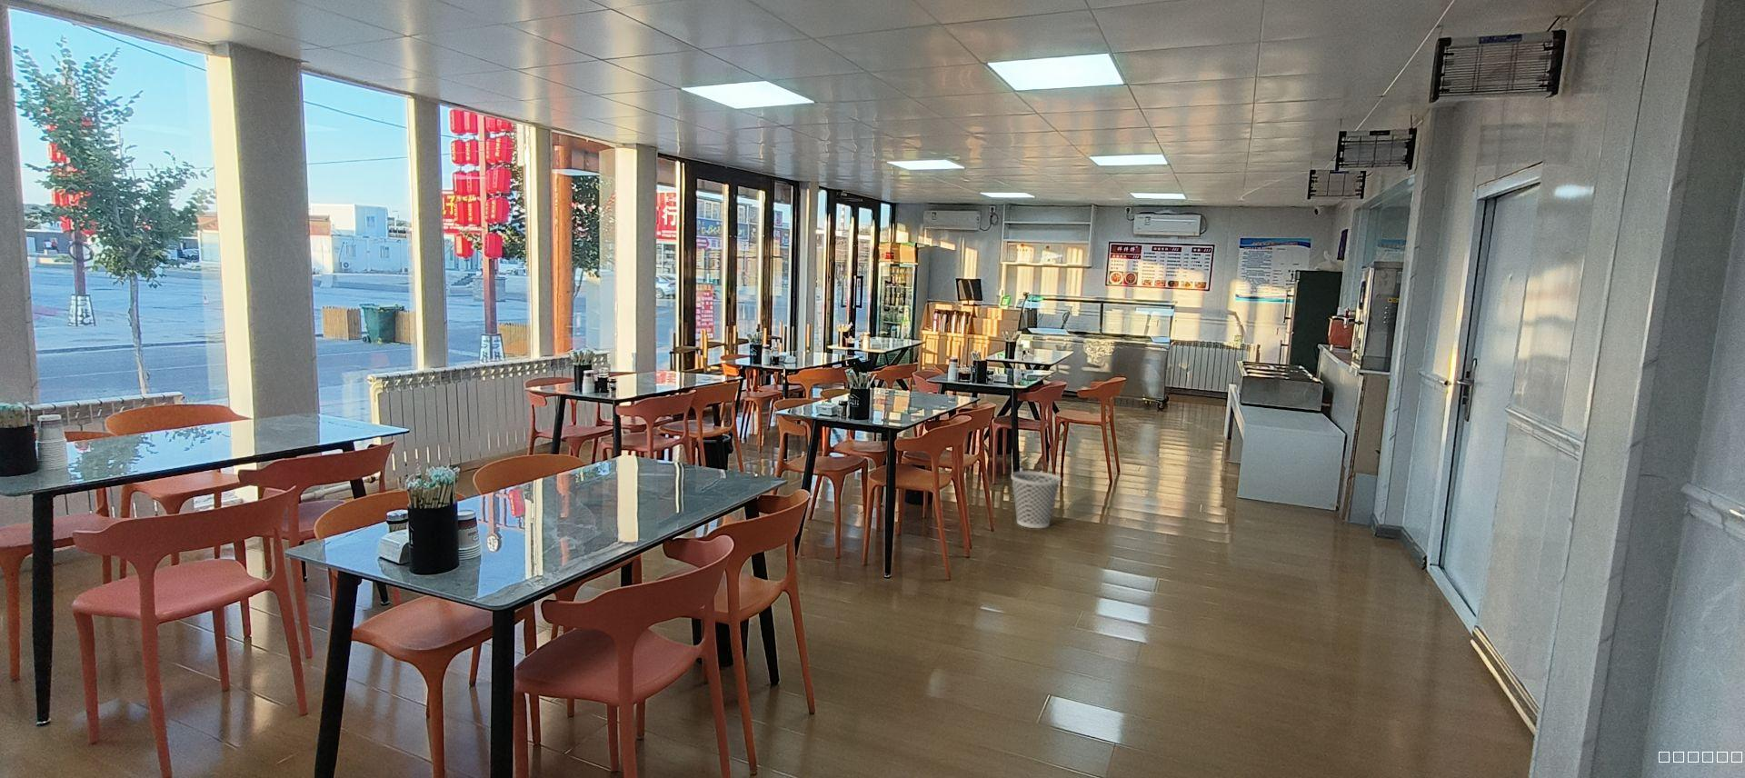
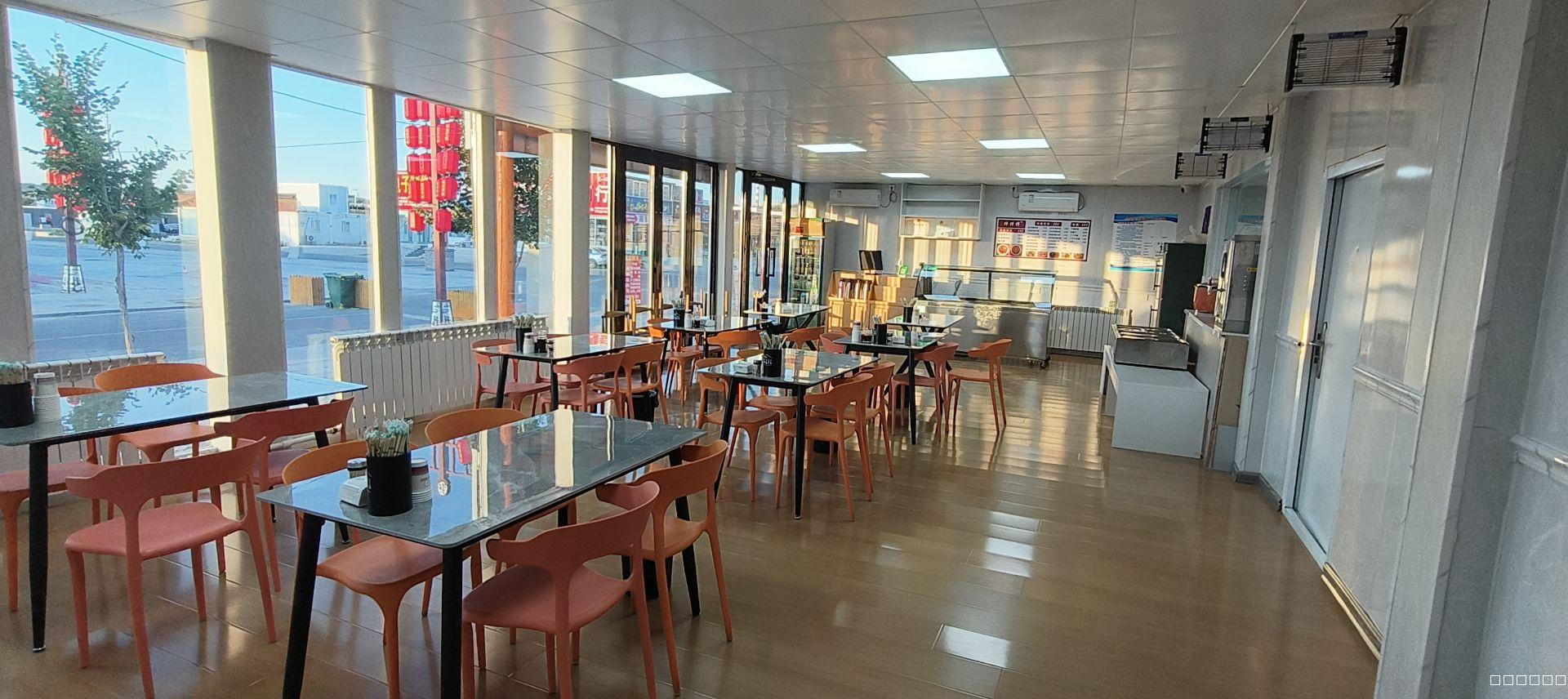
- wastebasket [1010,470,1063,529]
